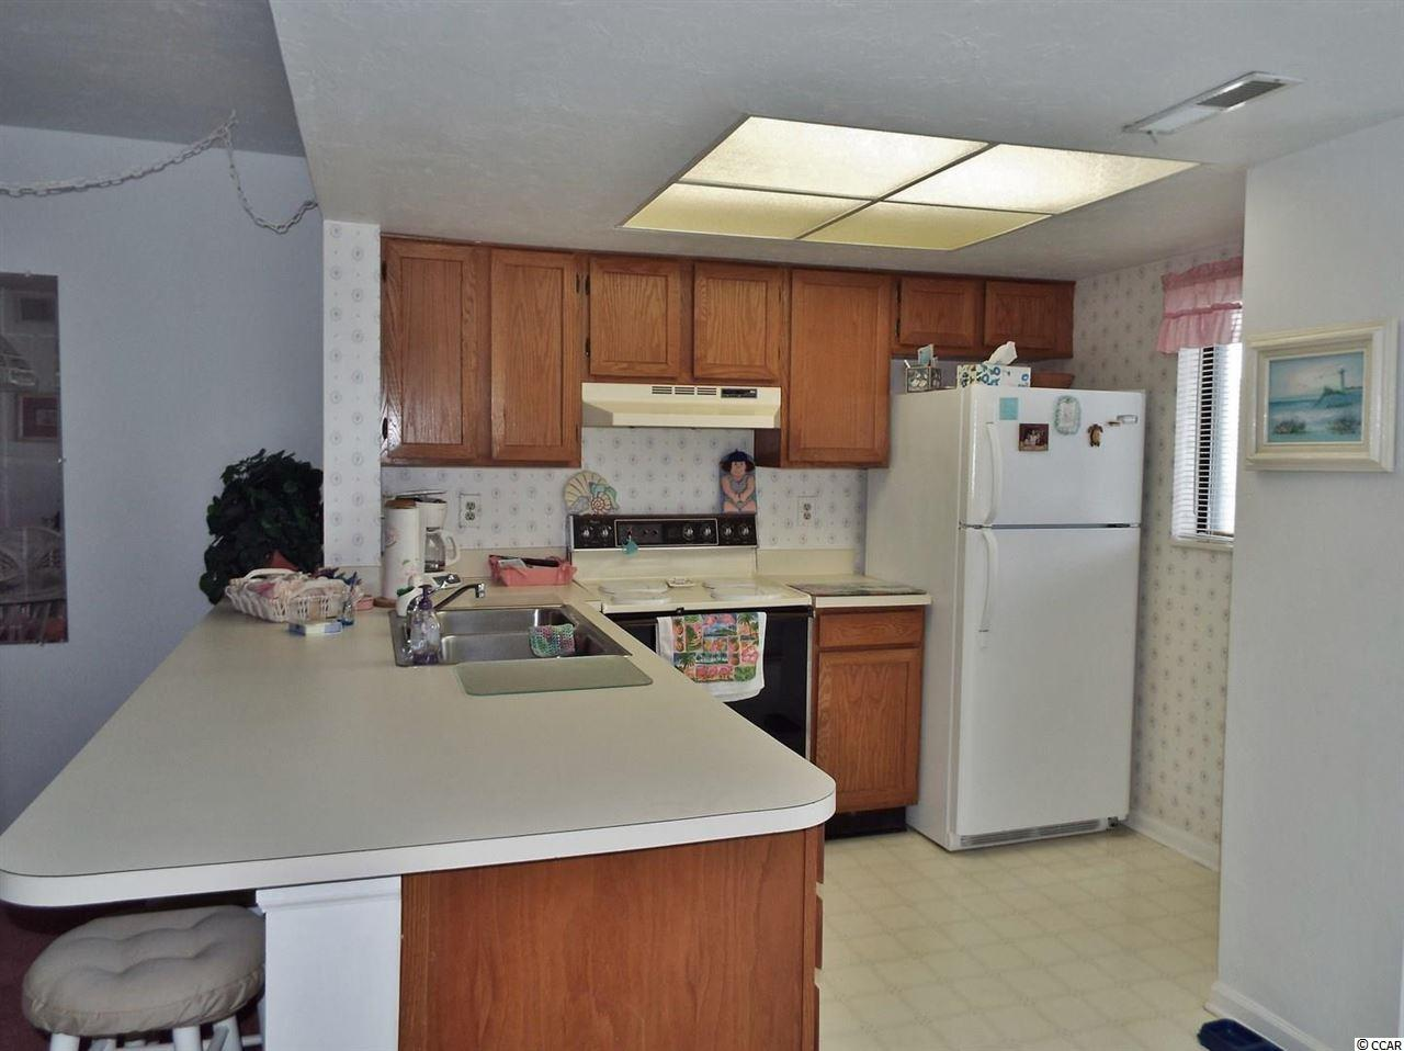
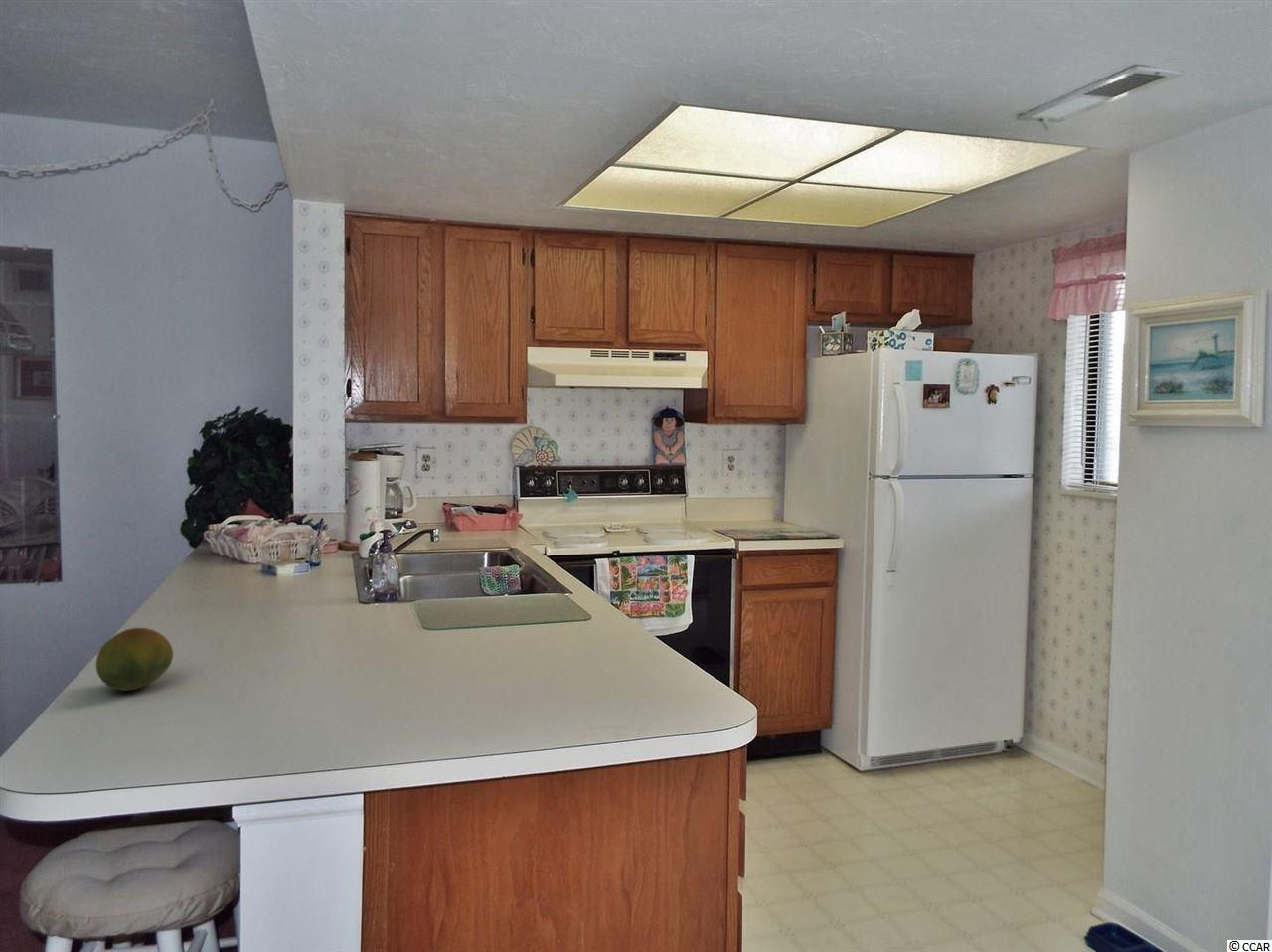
+ fruit [95,627,174,692]
